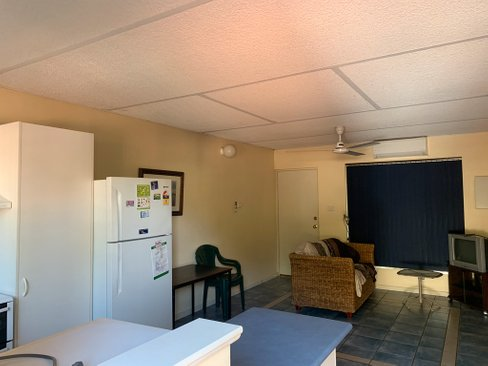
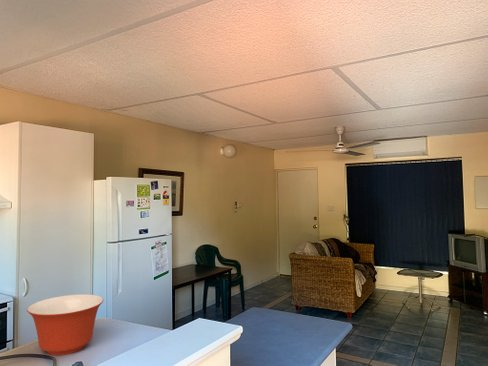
+ mixing bowl [26,293,104,356]
